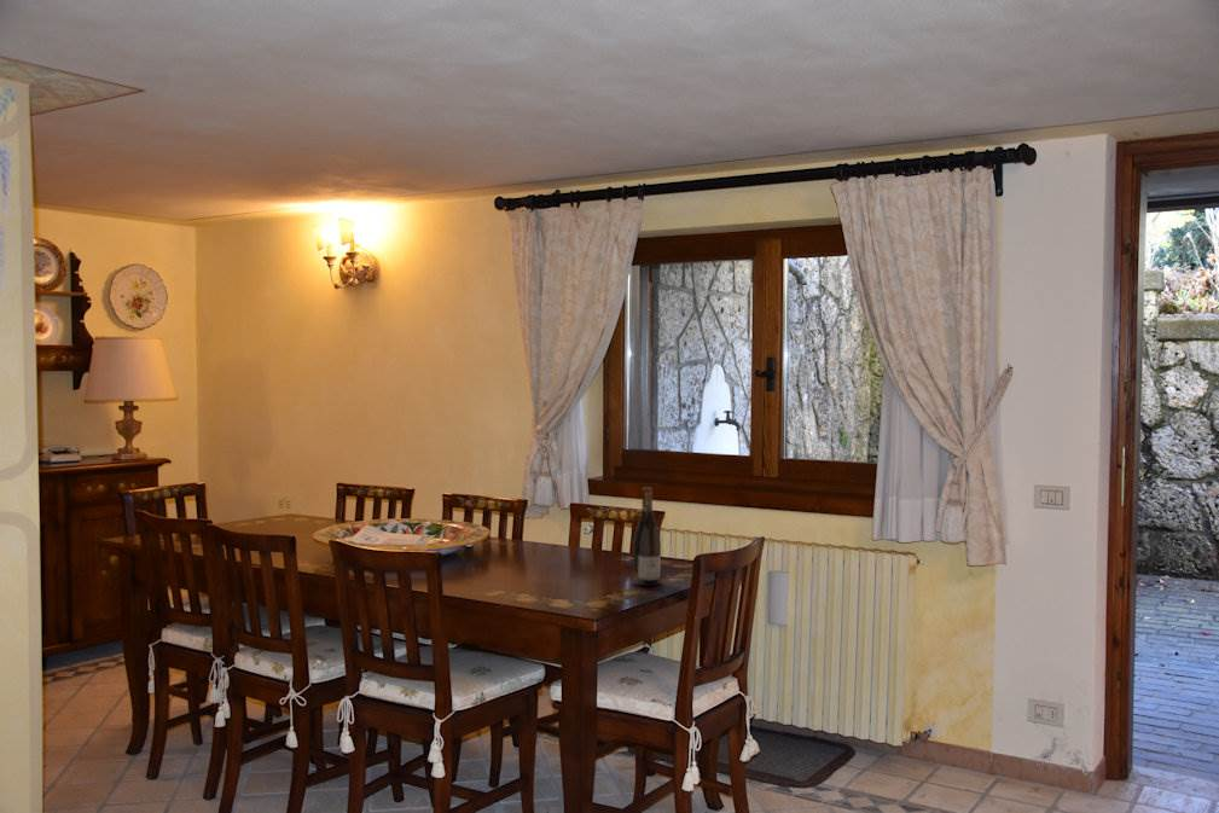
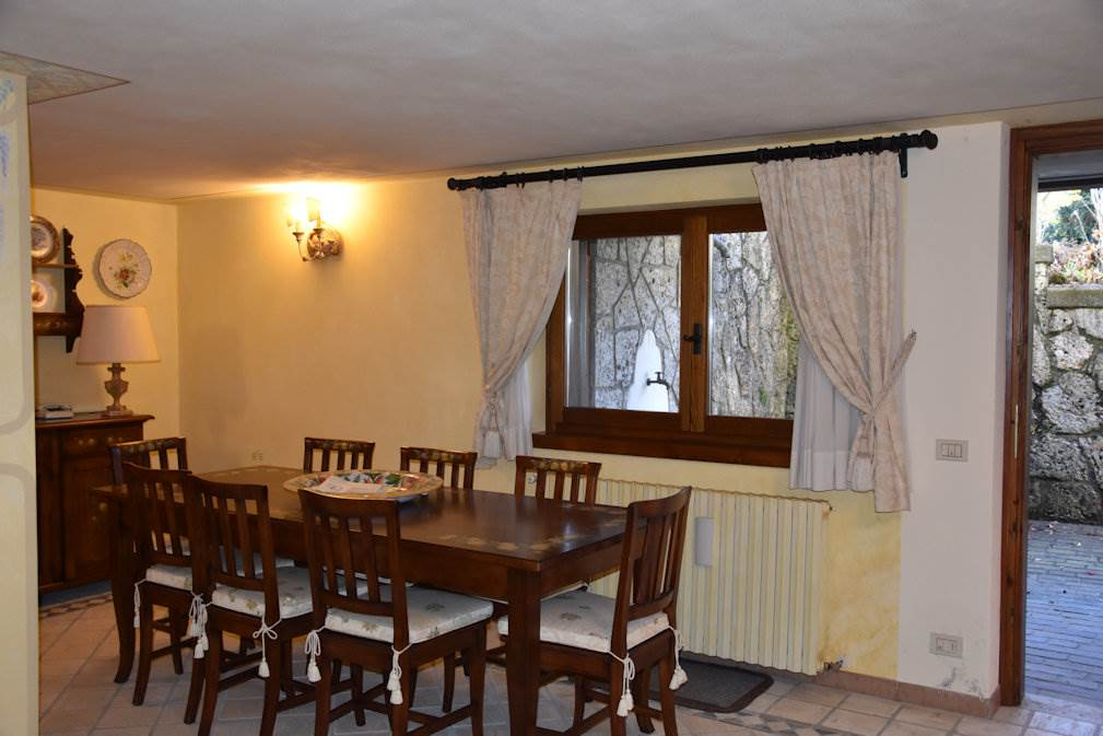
- wine bottle [632,487,662,587]
